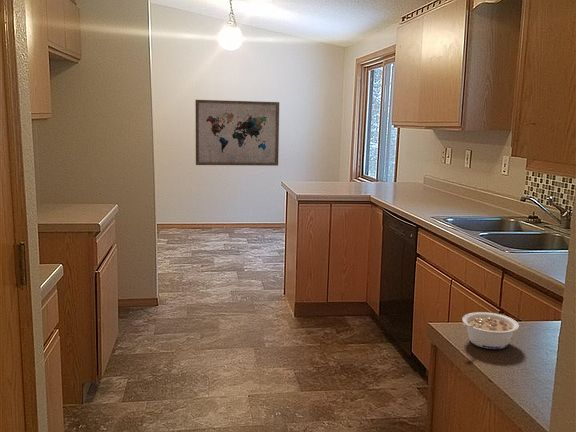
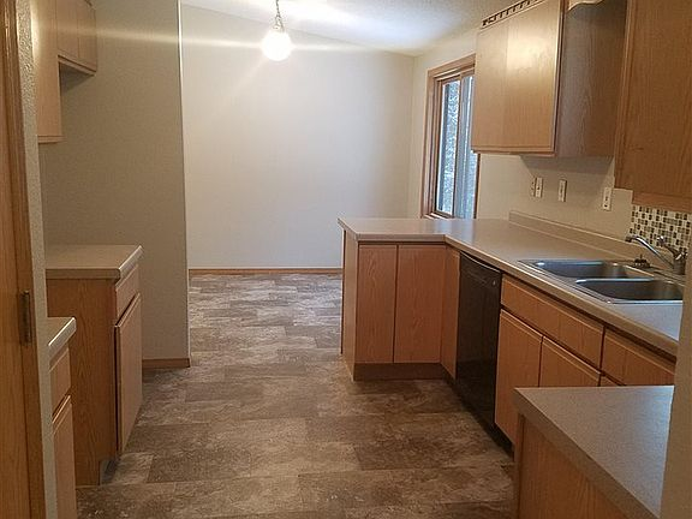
- wall art [194,99,280,167]
- legume [461,311,520,350]
